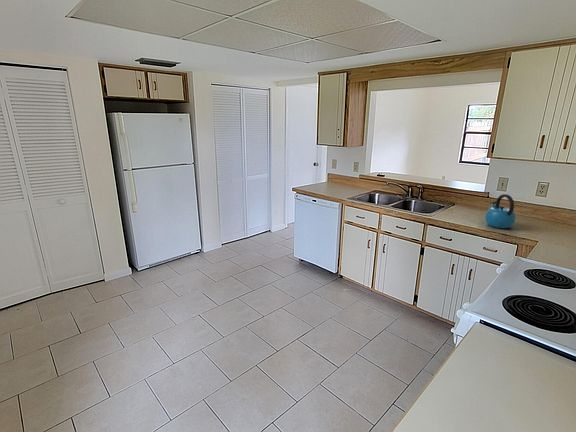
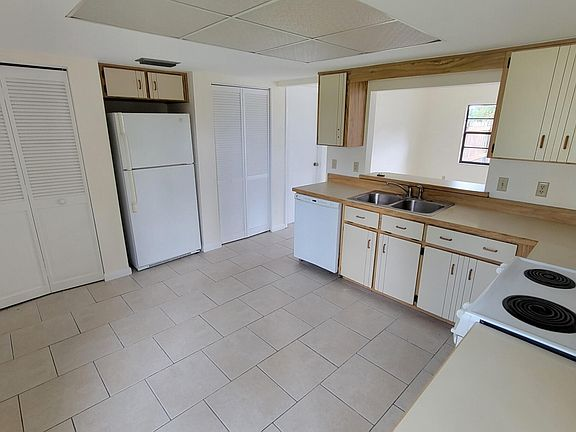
- kettle [484,193,517,229]
